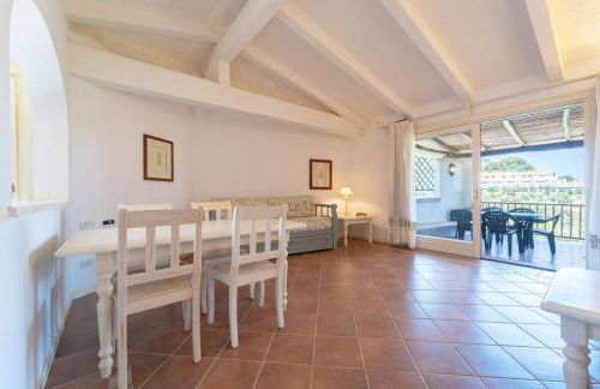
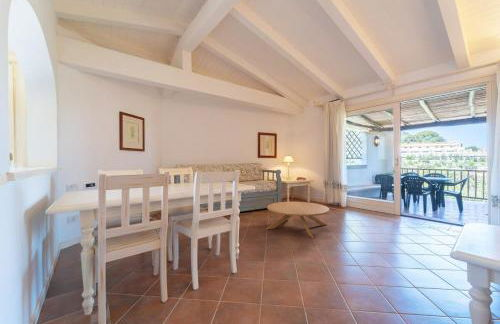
+ coffee table [265,201,330,239]
